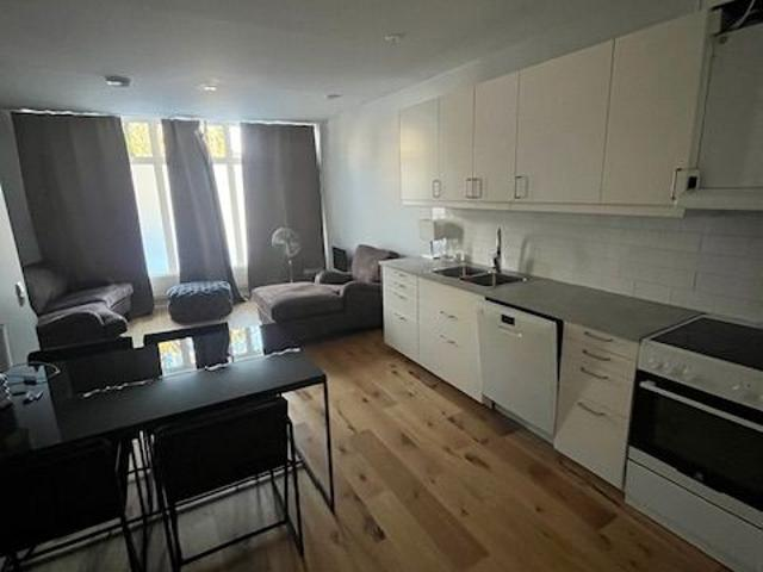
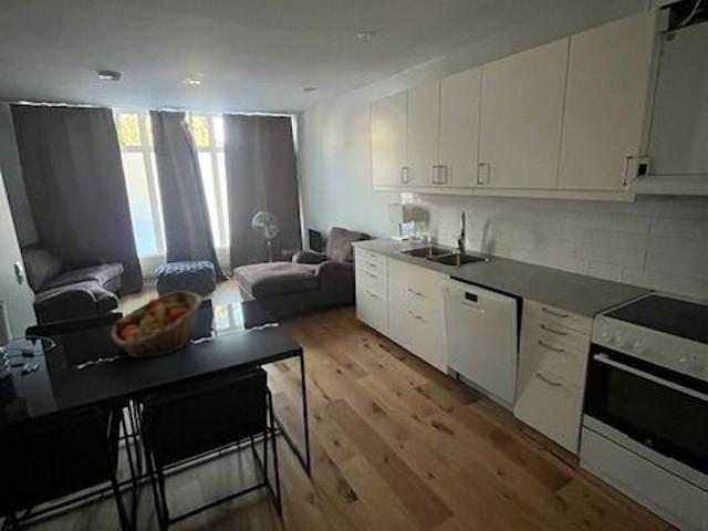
+ fruit basket [111,290,202,358]
